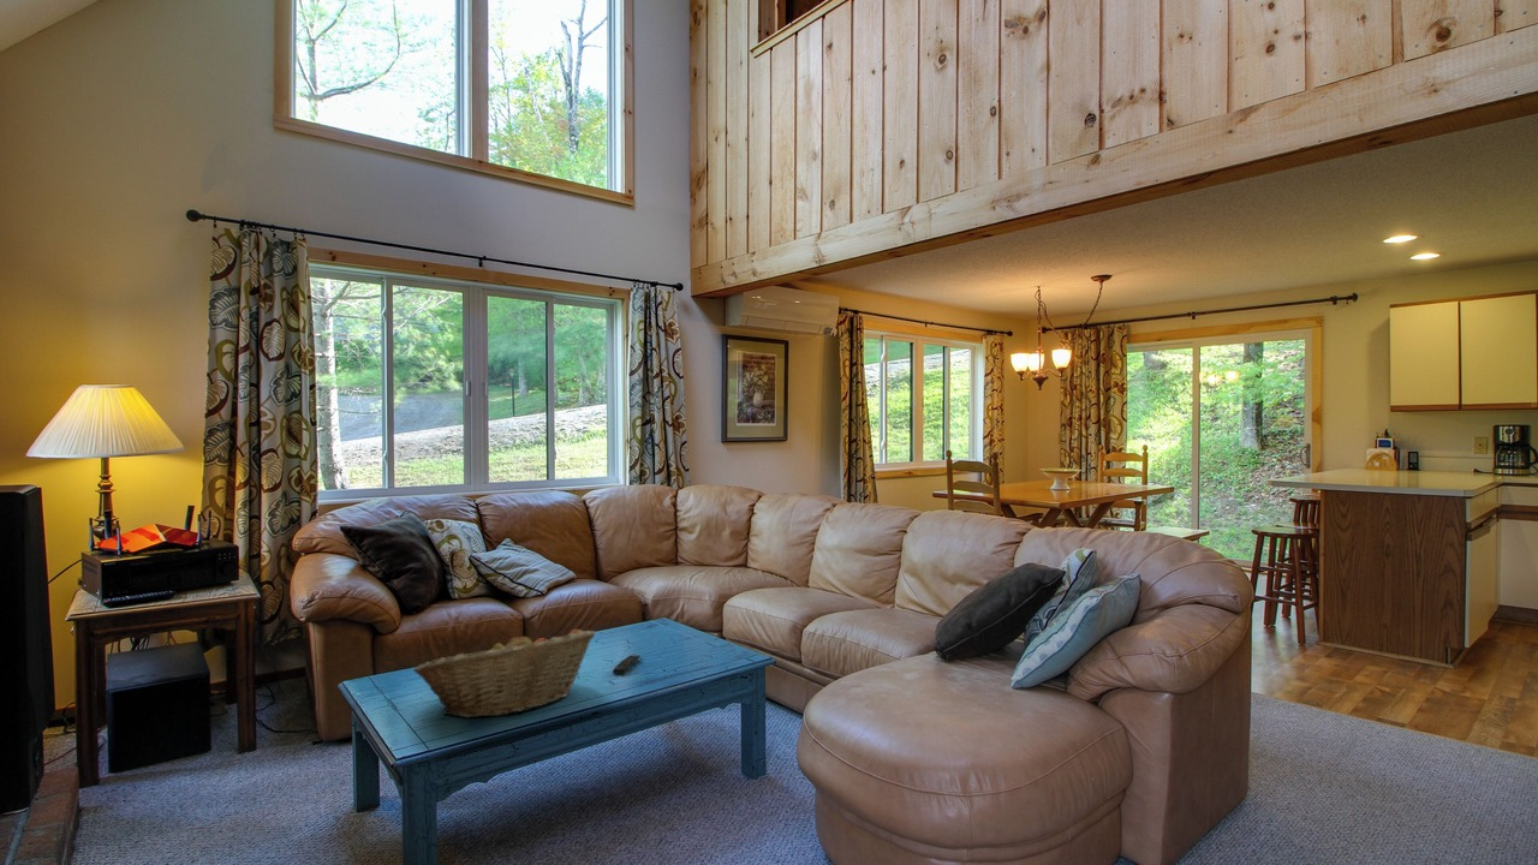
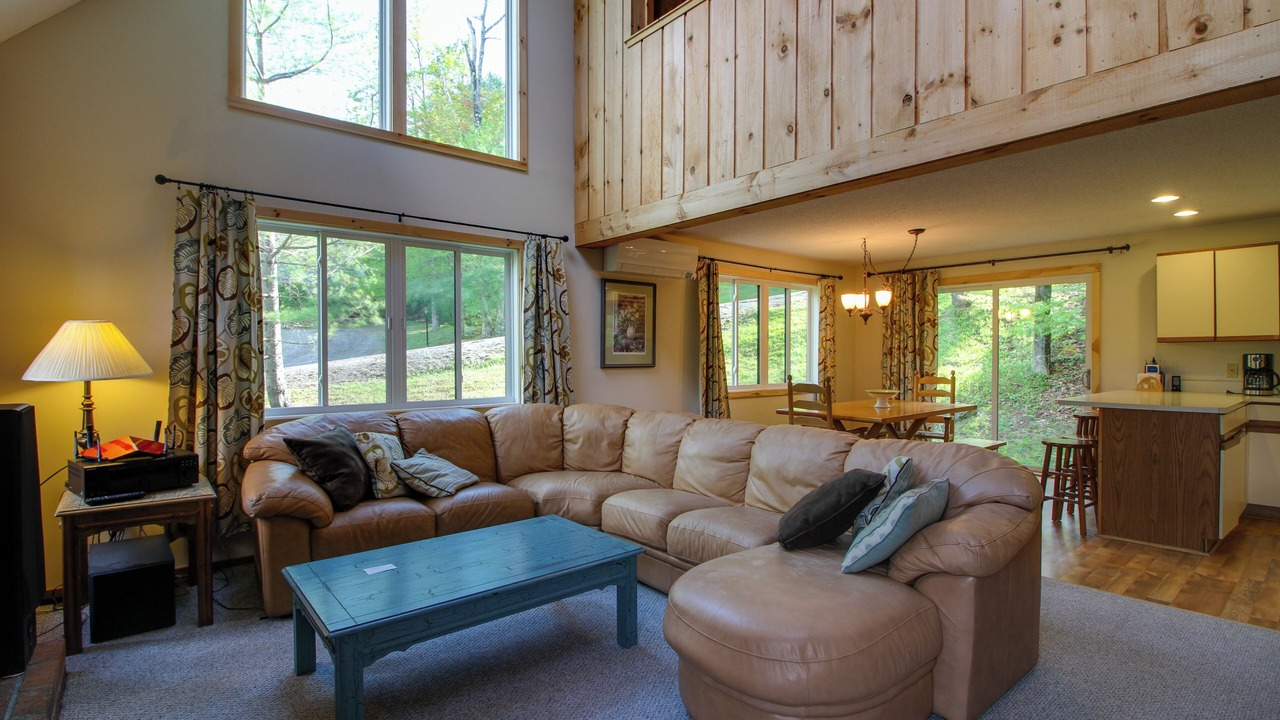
- fruit basket [412,628,596,718]
- remote control [612,654,642,675]
